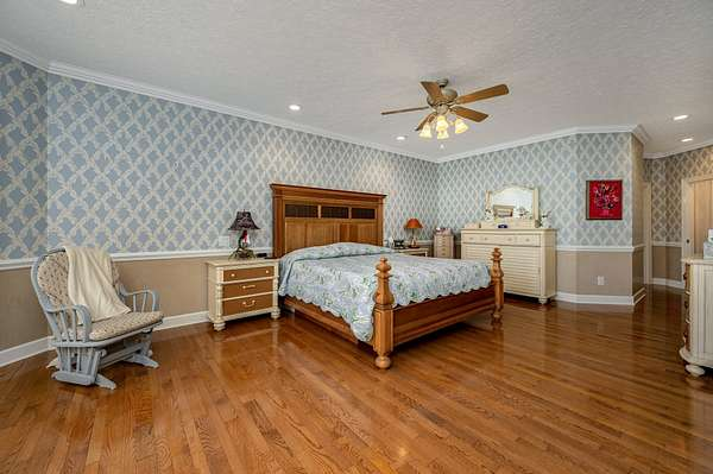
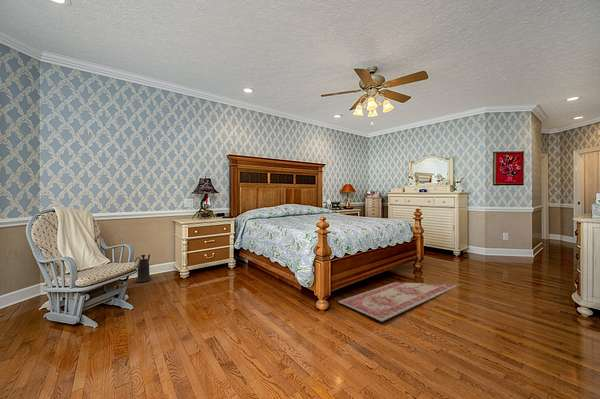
+ rug [337,280,463,322]
+ watering can [134,254,152,283]
